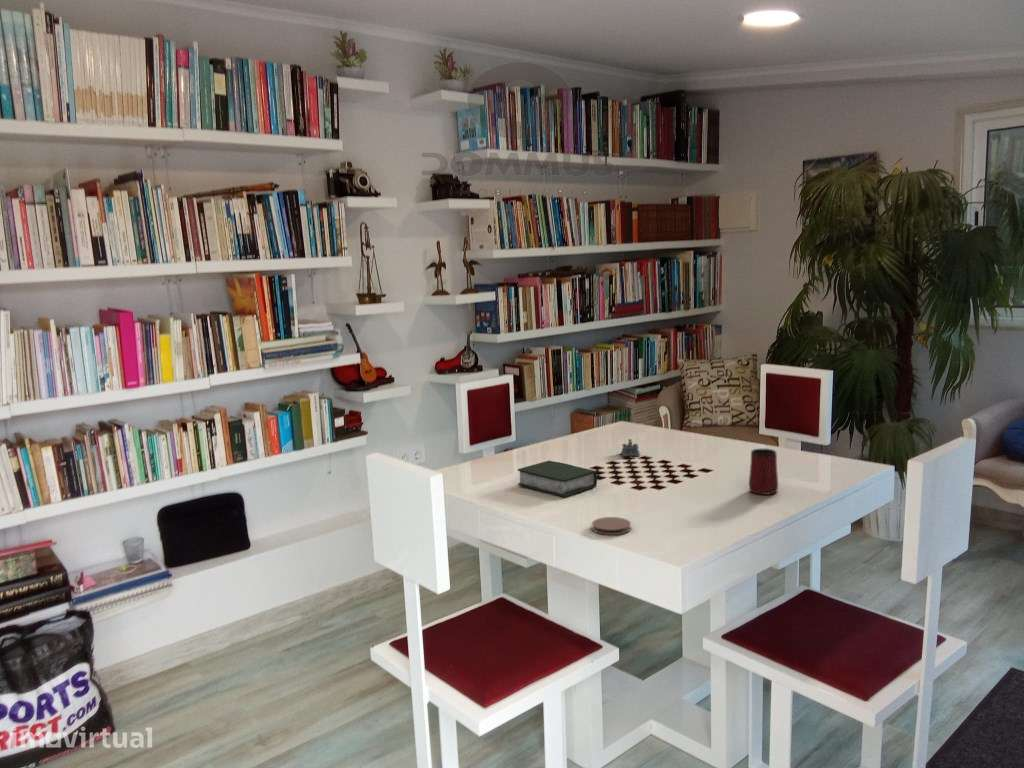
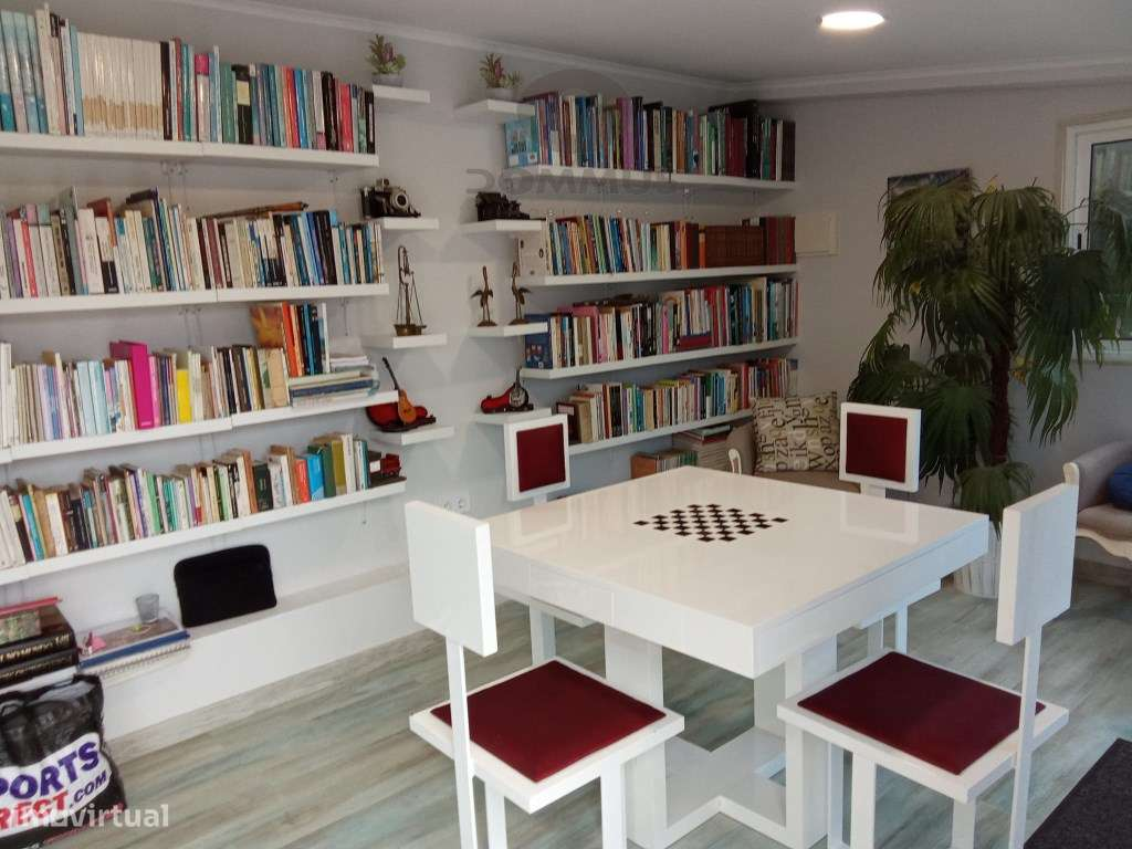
- chess piece [620,438,641,457]
- book [517,460,598,498]
- mug [748,448,779,496]
- coaster [591,516,632,536]
